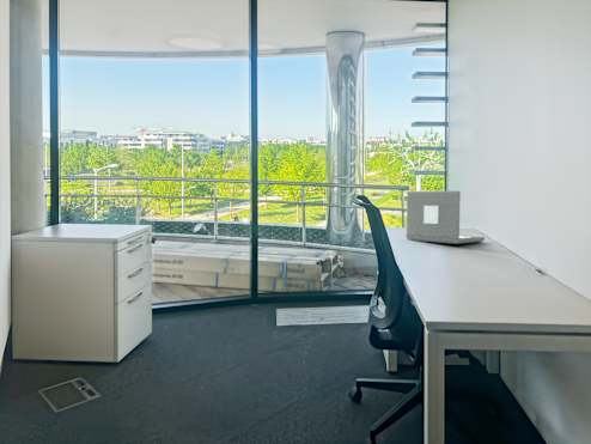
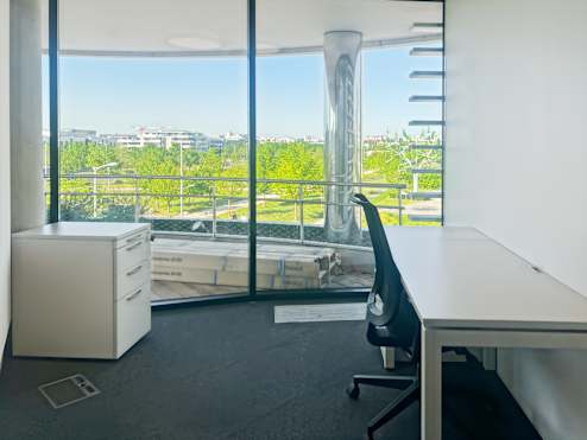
- laptop [404,190,486,245]
